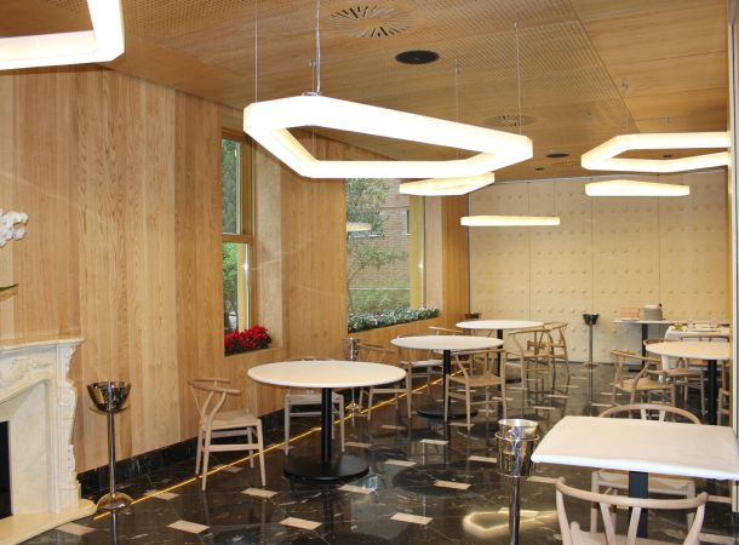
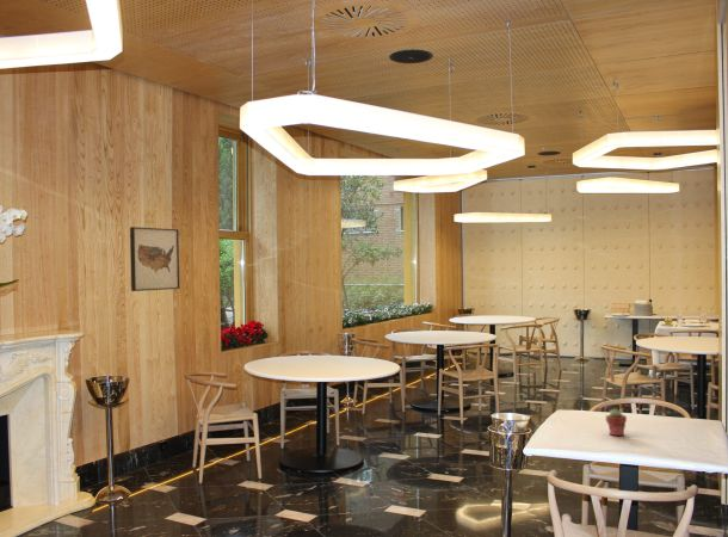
+ wall art [129,226,180,292]
+ potted succulent [604,408,628,437]
